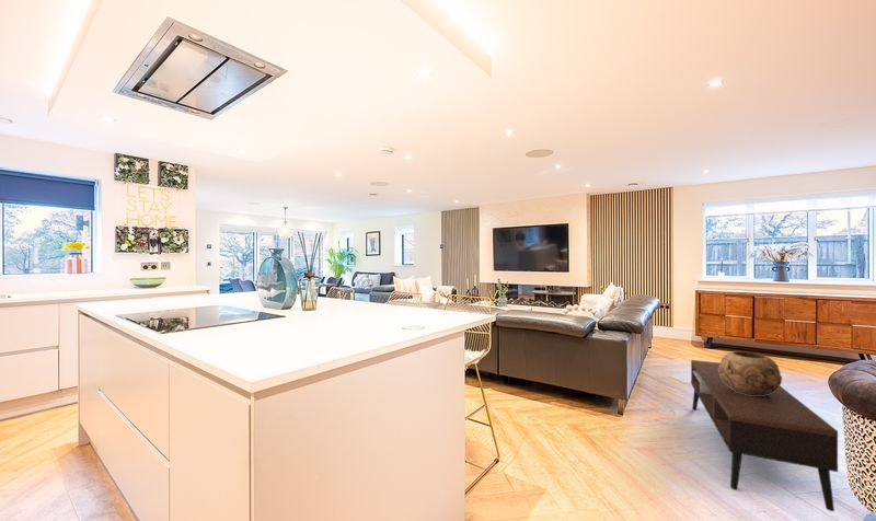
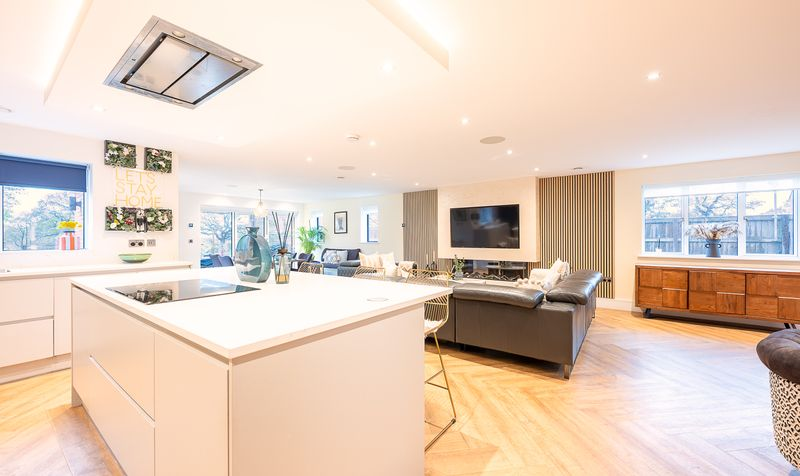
- coffee table [690,359,839,512]
- decorative bowl [718,350,783,396]
